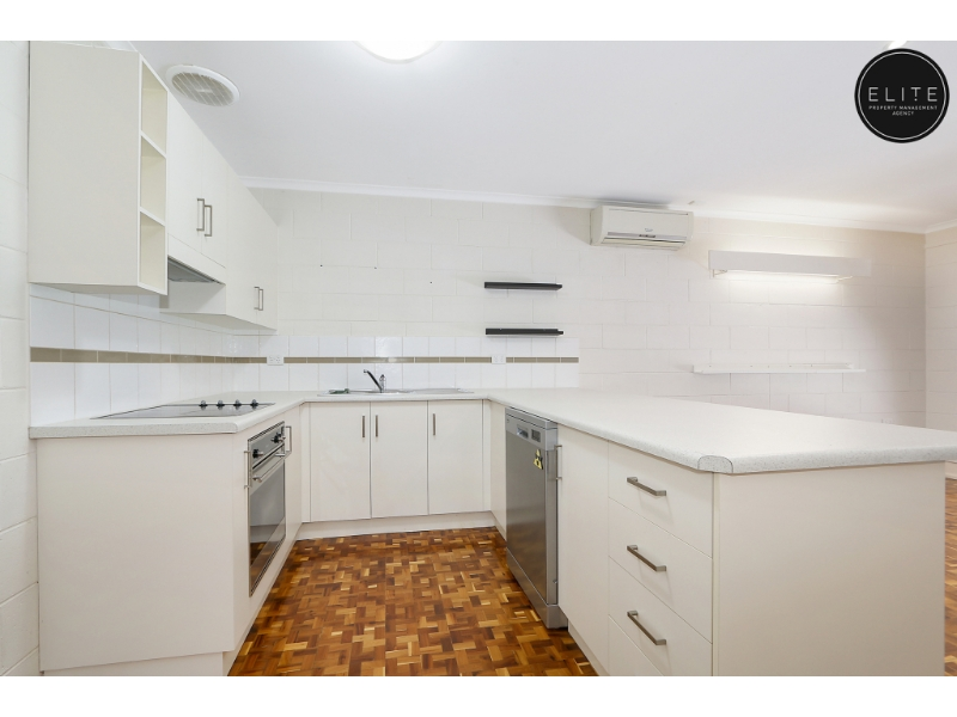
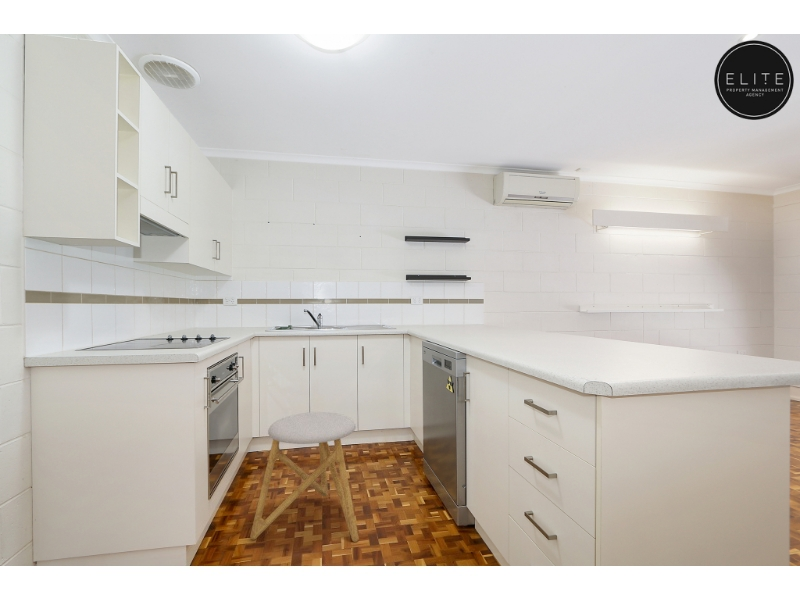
+ stool [249,411,360,543]
